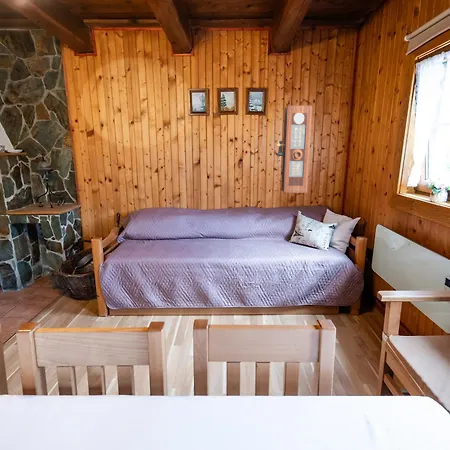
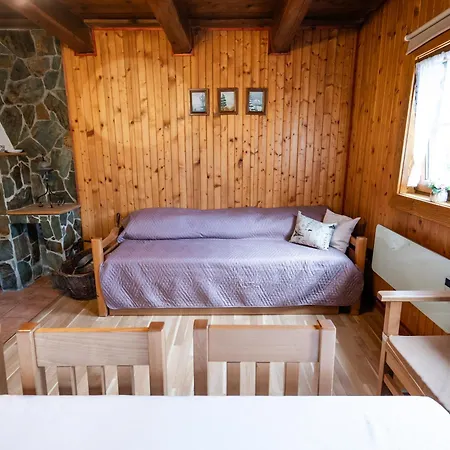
- pendulum clock [276,105,313,194]
